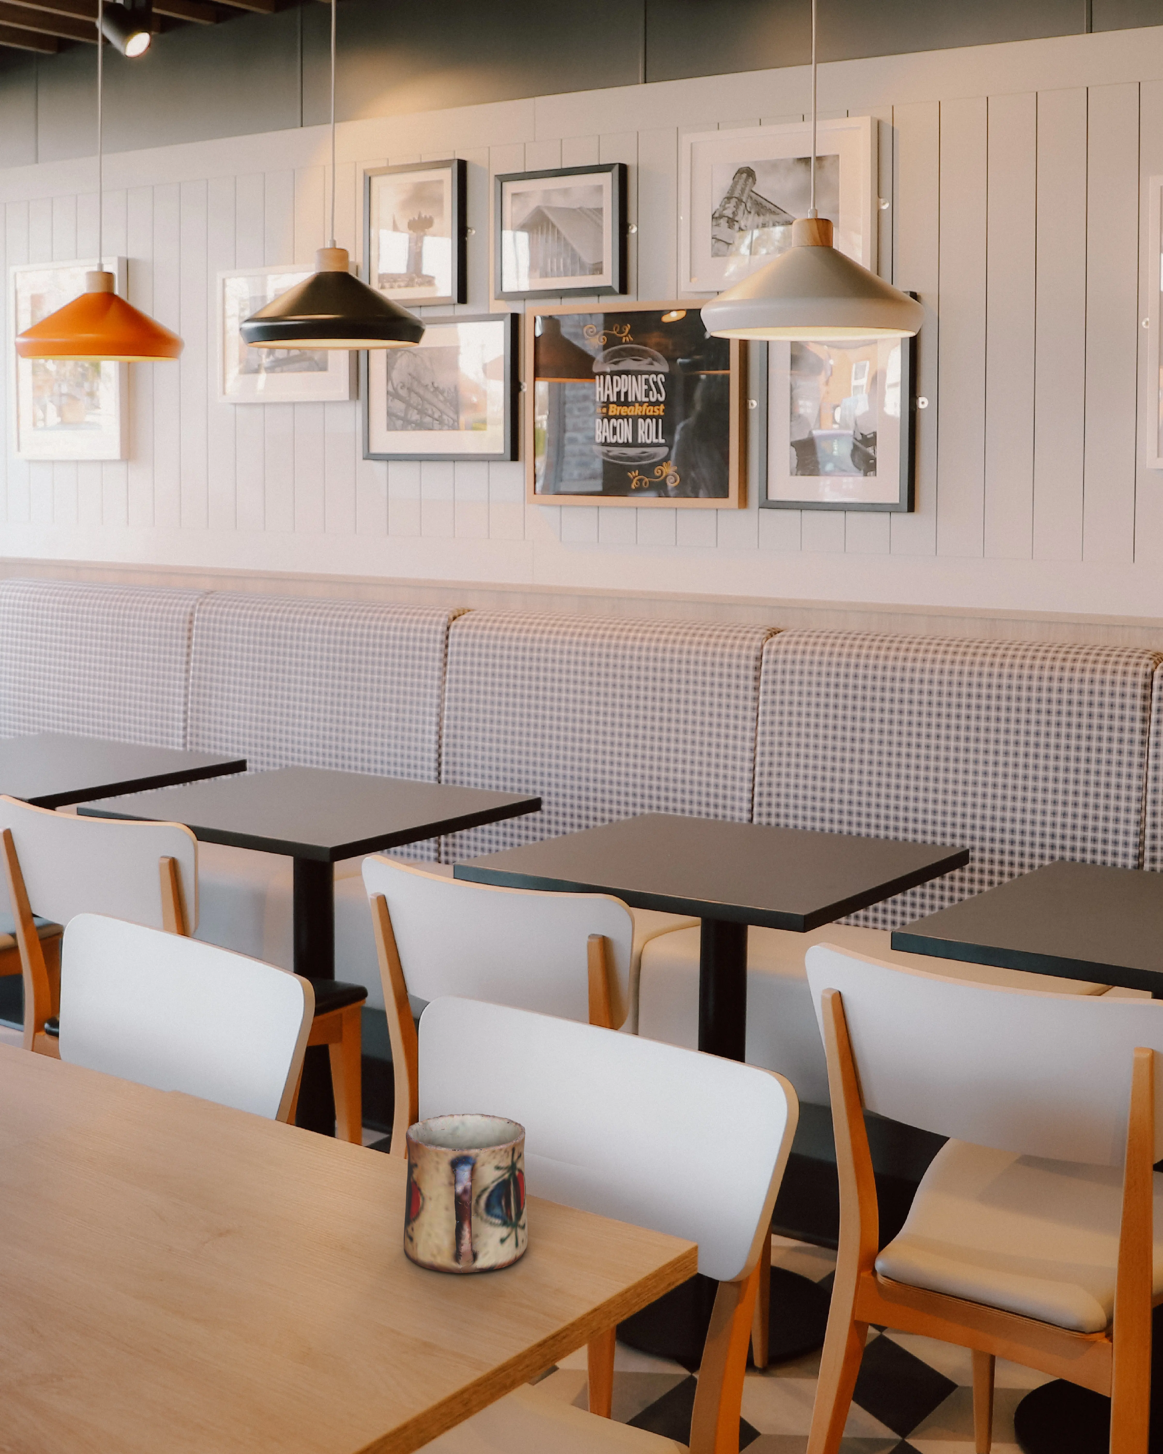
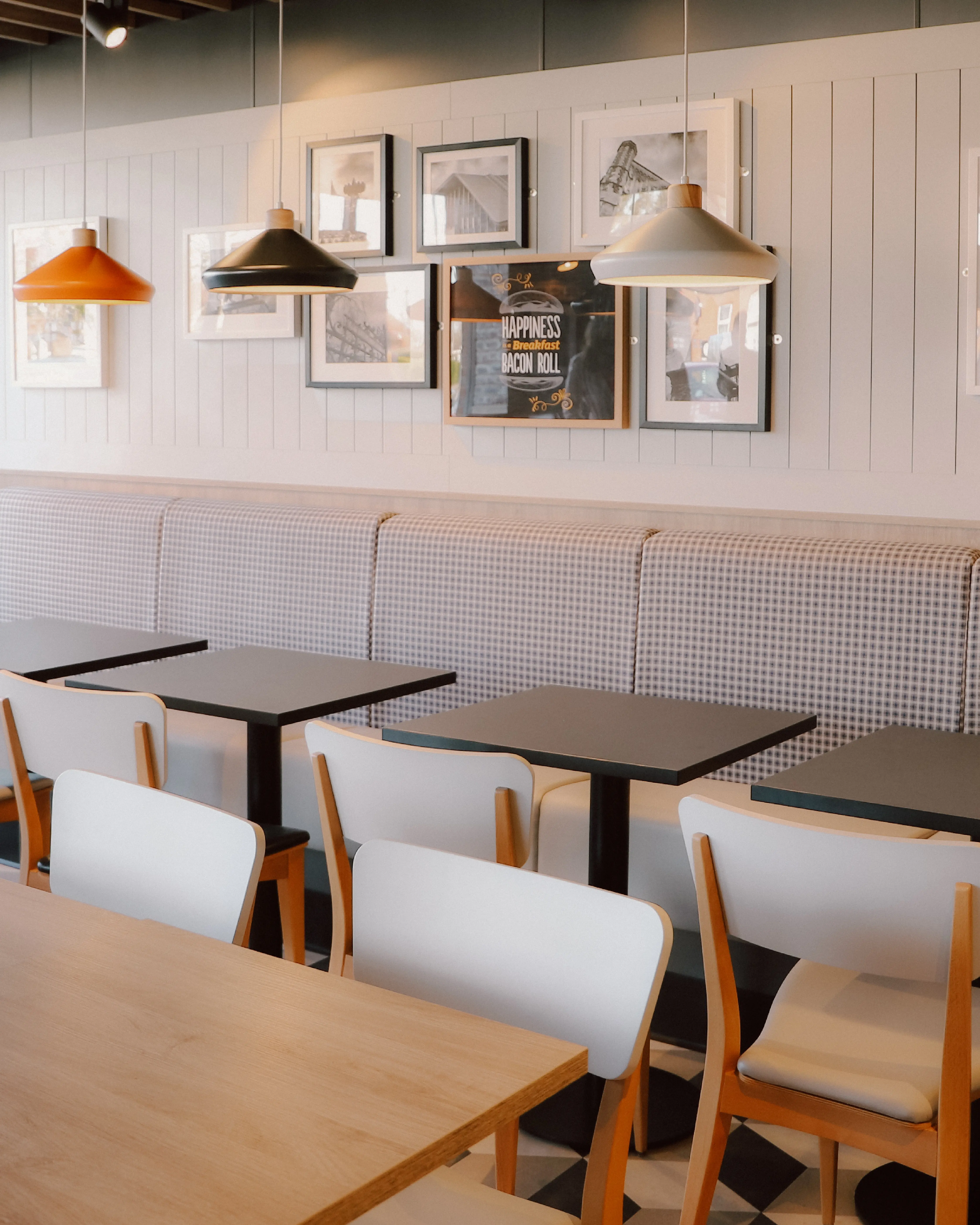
- mug [403,1113,528,1274]
